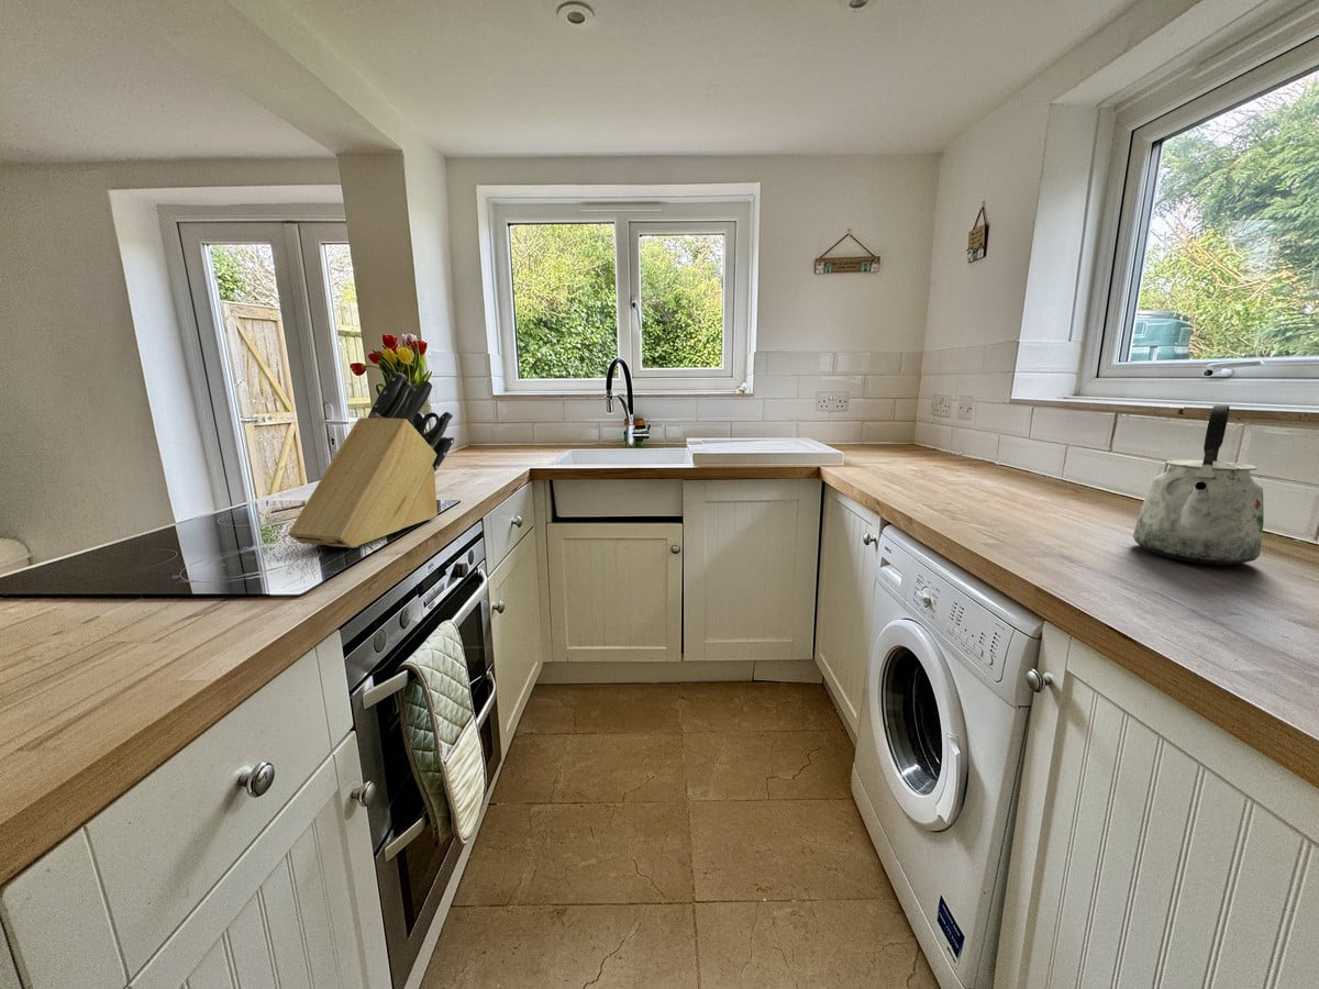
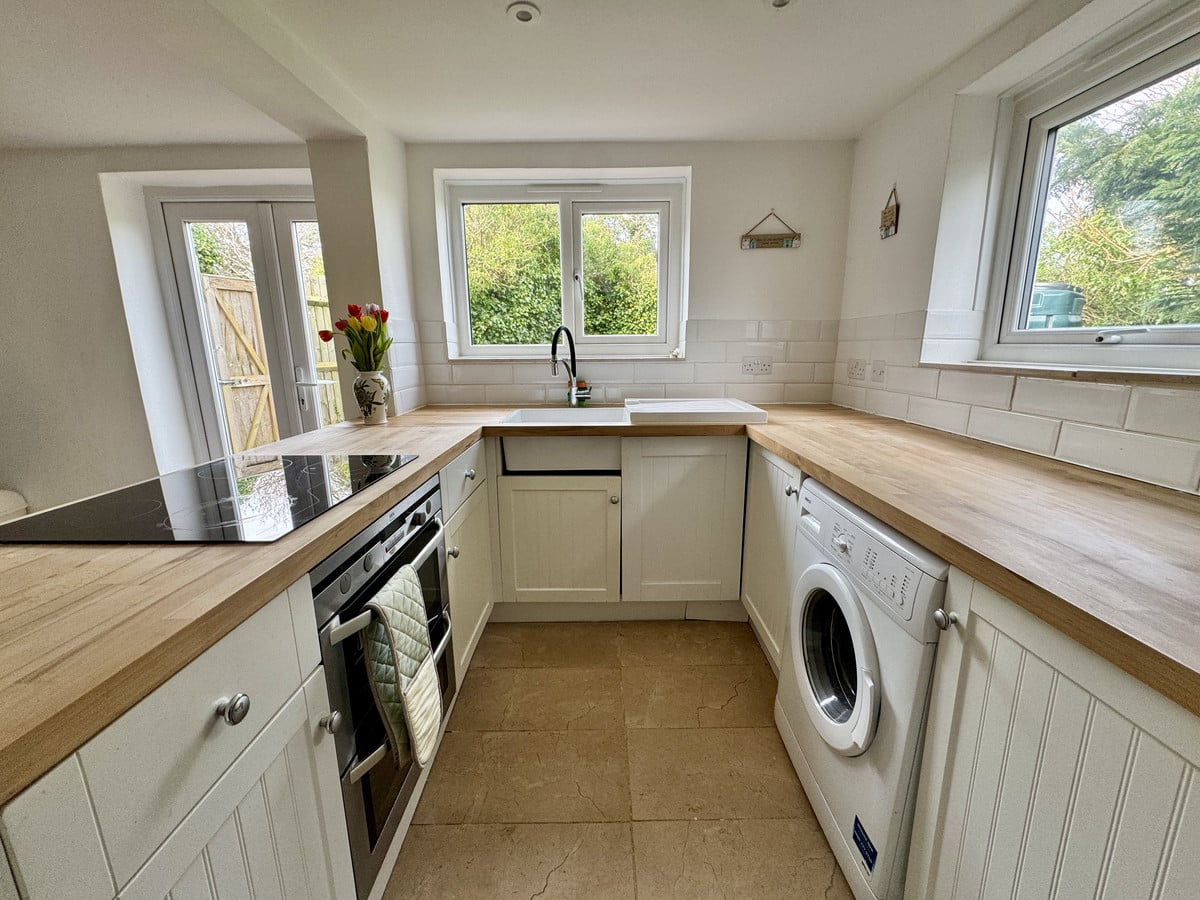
- kettle [1132,404,1265,566]
- knife block [287,371,455,549]
